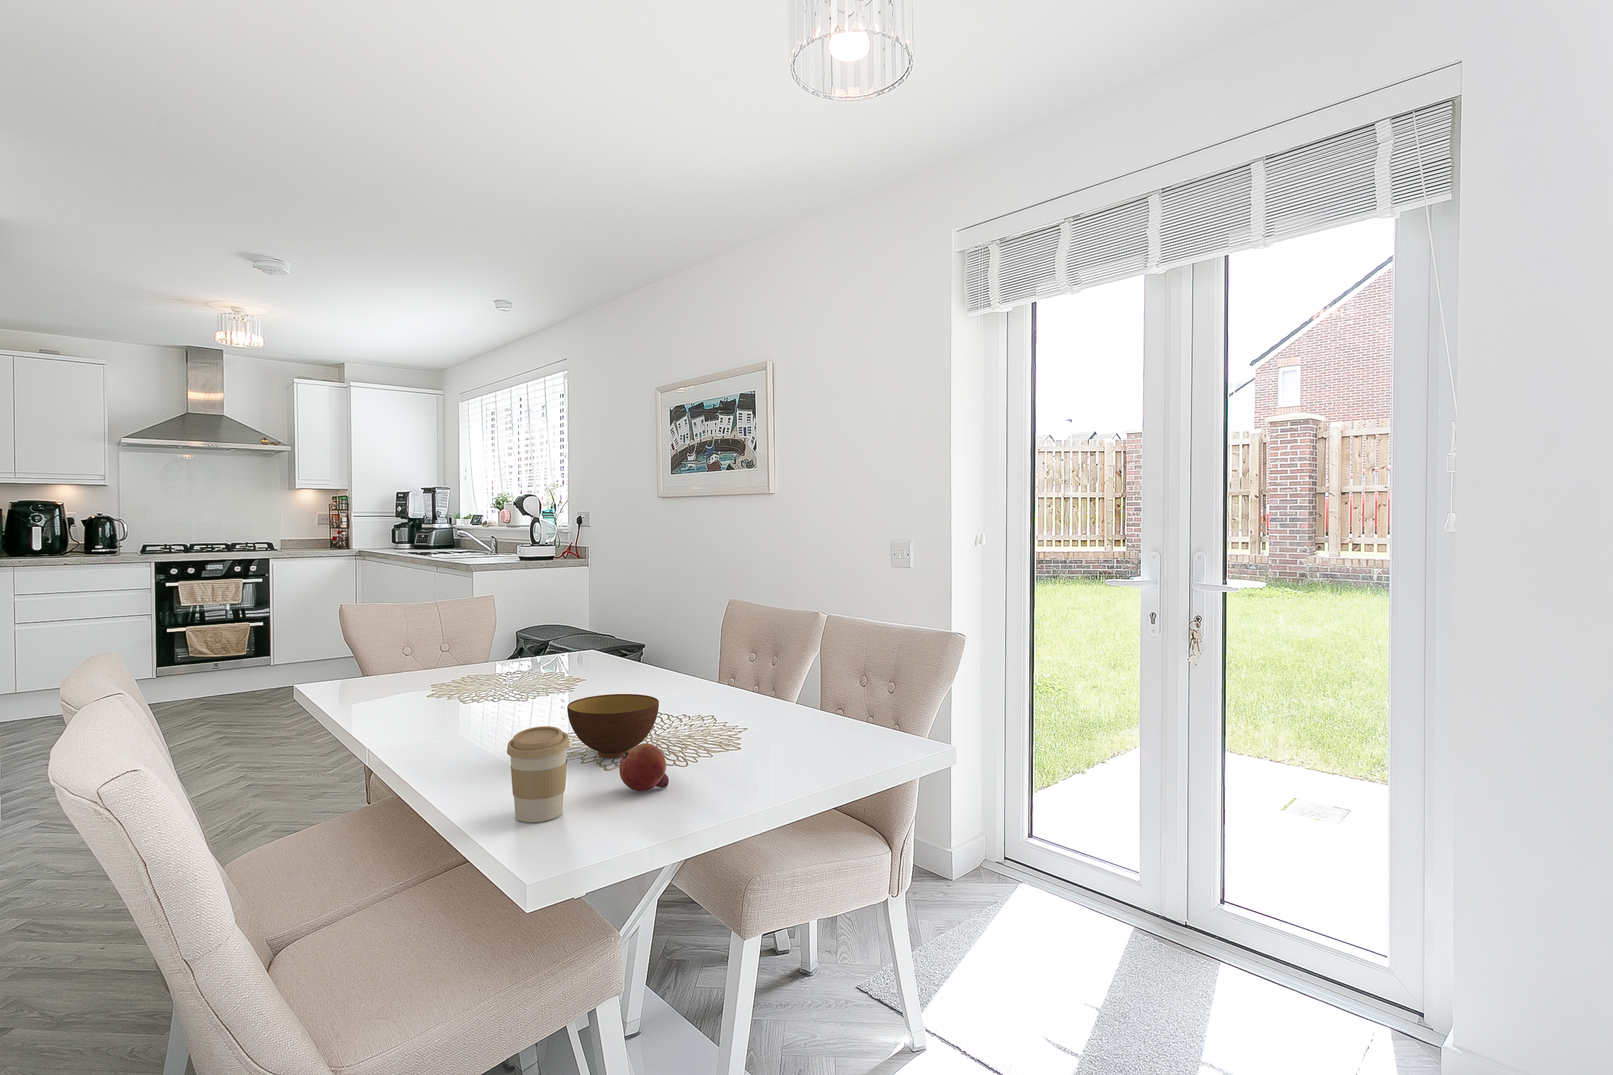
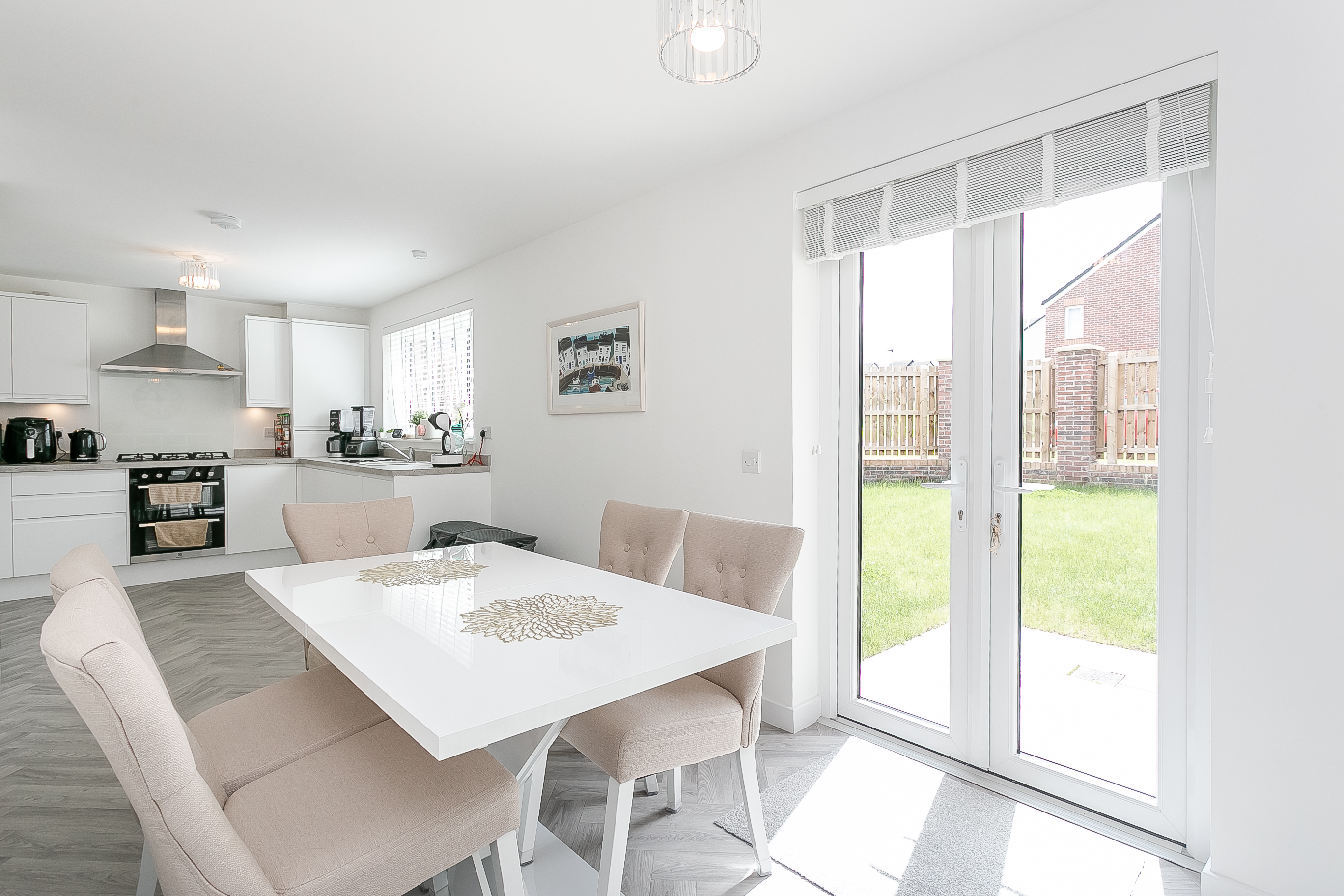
- fruit [619,743,670,792]
- coffee cup [506,726,570,823]
- bowl [566,693,659,758]
